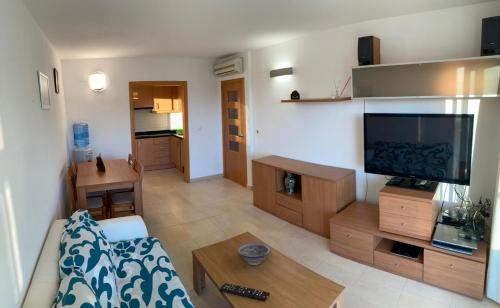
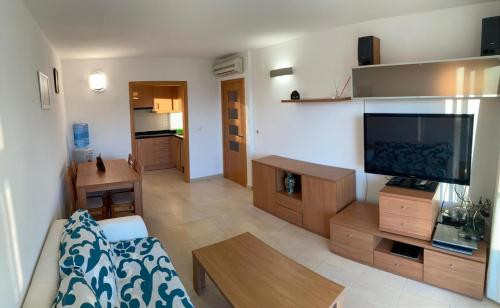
- decorative bowl [237,242,272,266]
- remote control [219,282,270,302]
